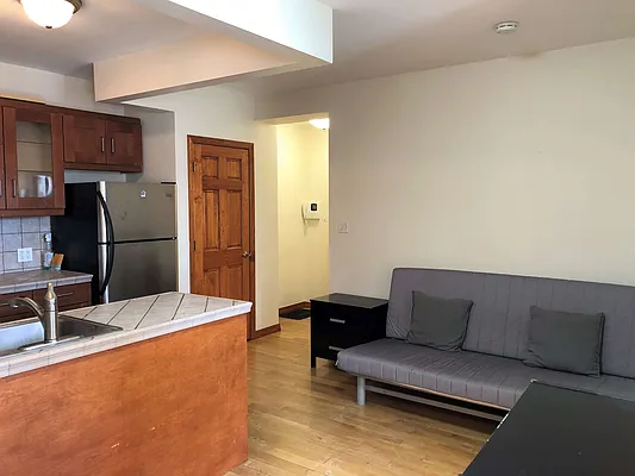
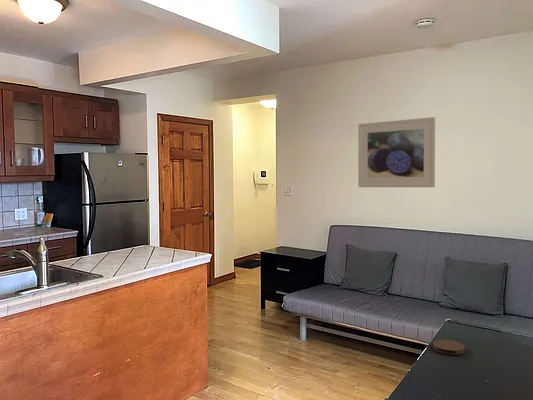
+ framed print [357,116,436,188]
+ coaster [432,338,466,356]
